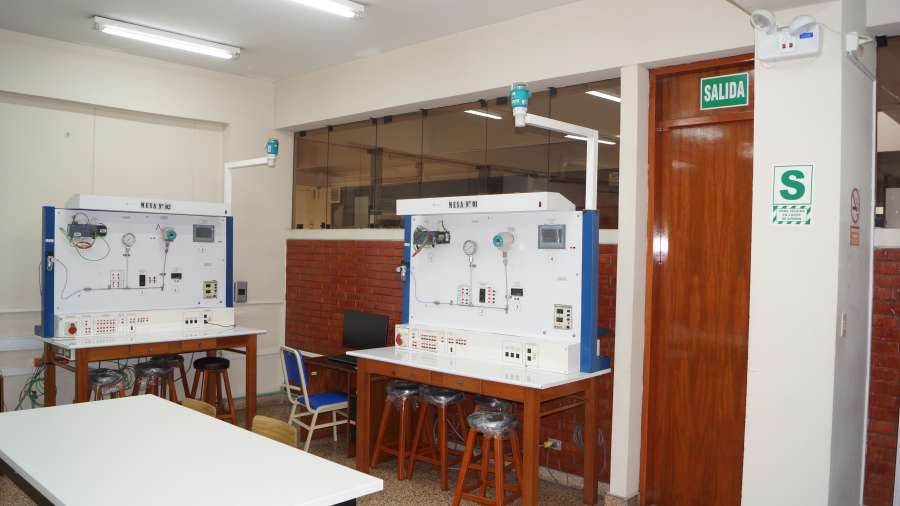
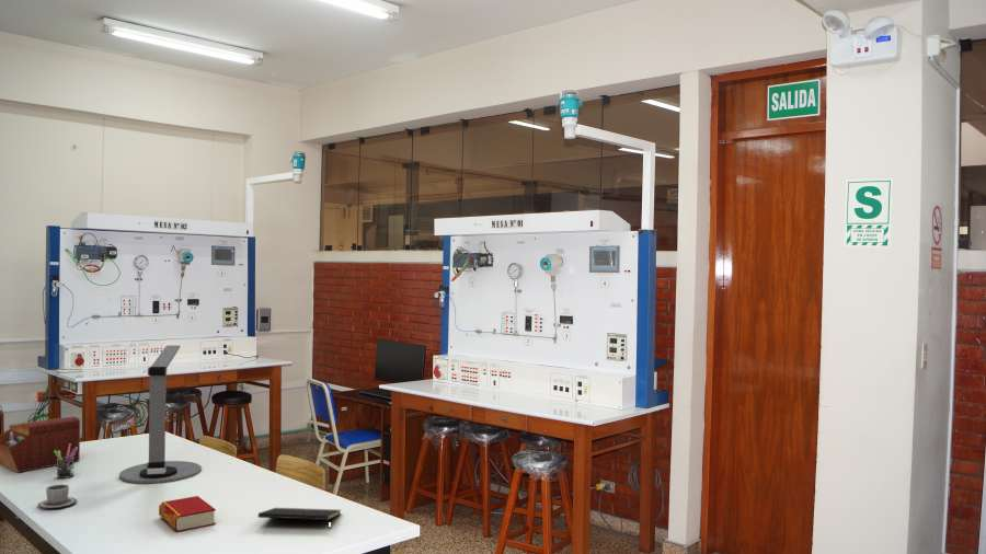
+ pen holder [54,443,78,480]
+ sewing box [0,415,81,474]
+ notepad [256,507,342,531]
+ cup [36,483,78,509]
+ desk lamp [118,344,203,484]
+ book [158,495,217,533]
